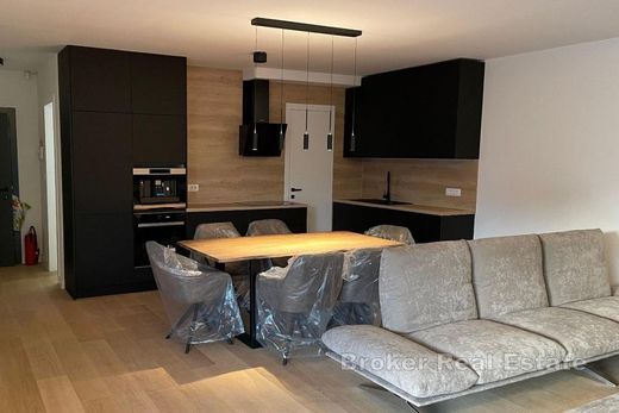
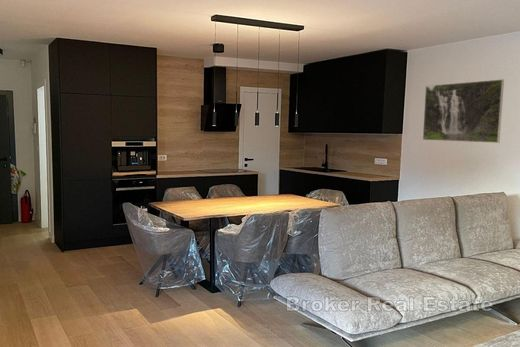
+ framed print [422,79,505,144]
